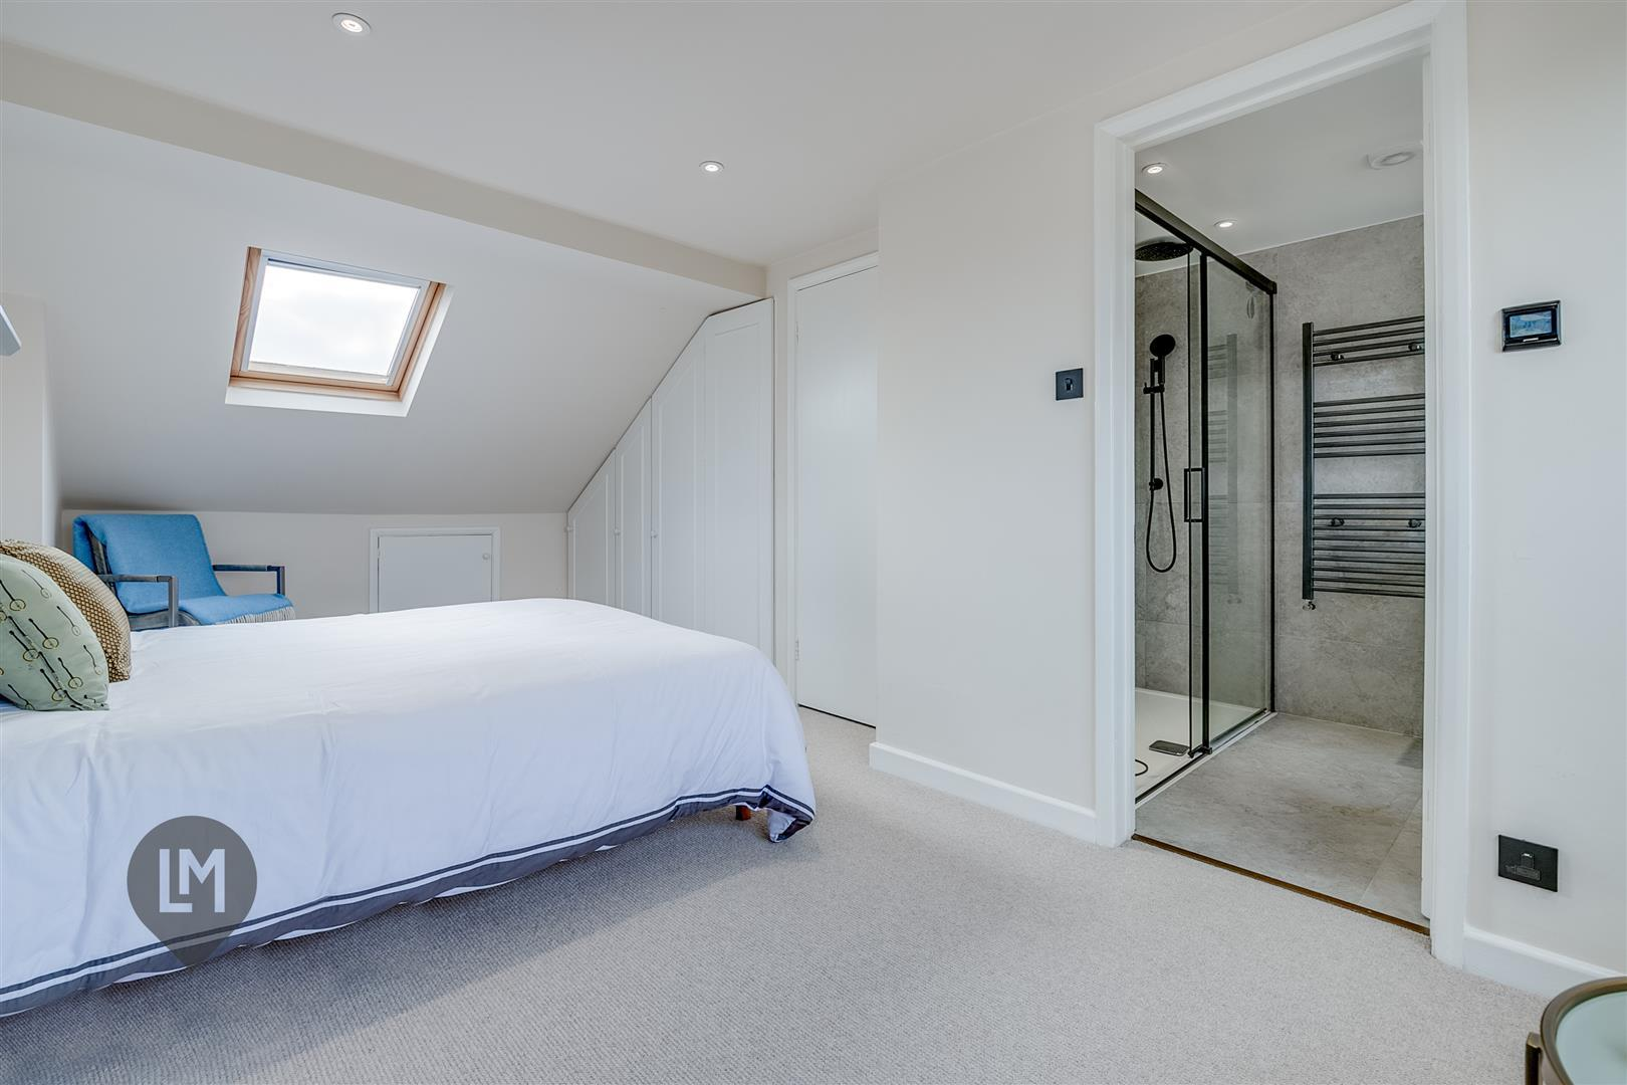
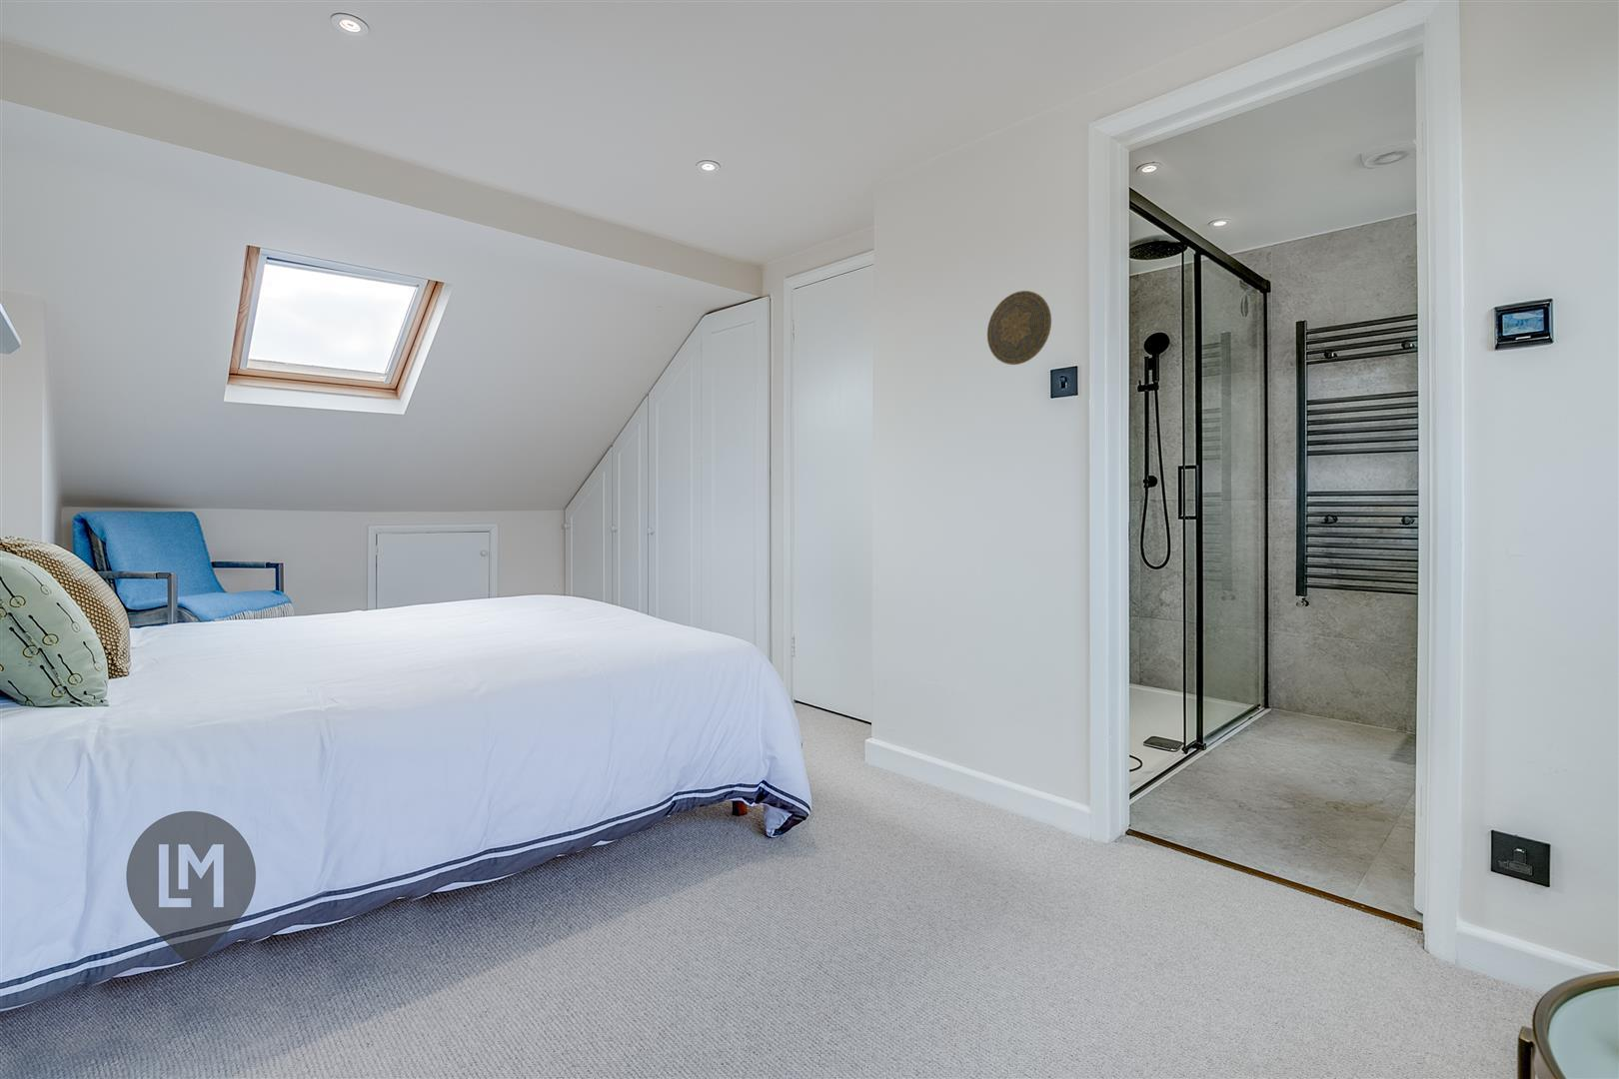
+ decorative plate [987,290,1053,366]
